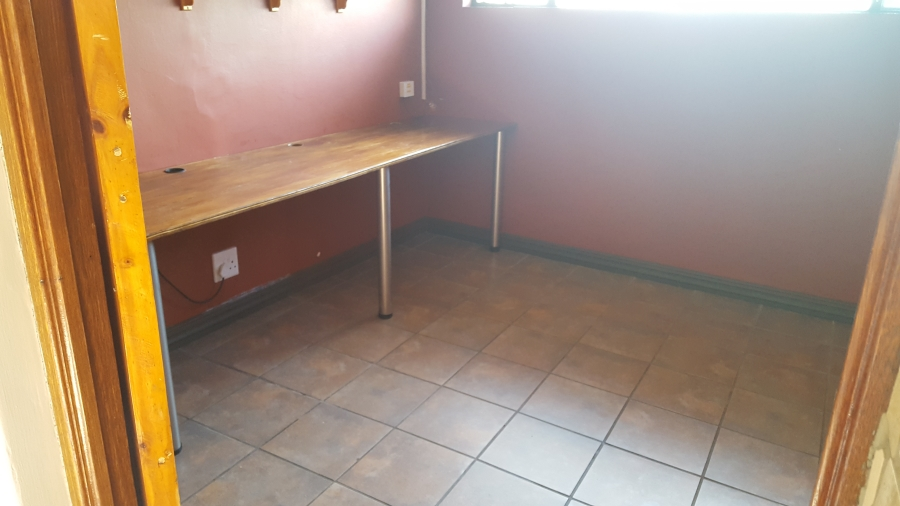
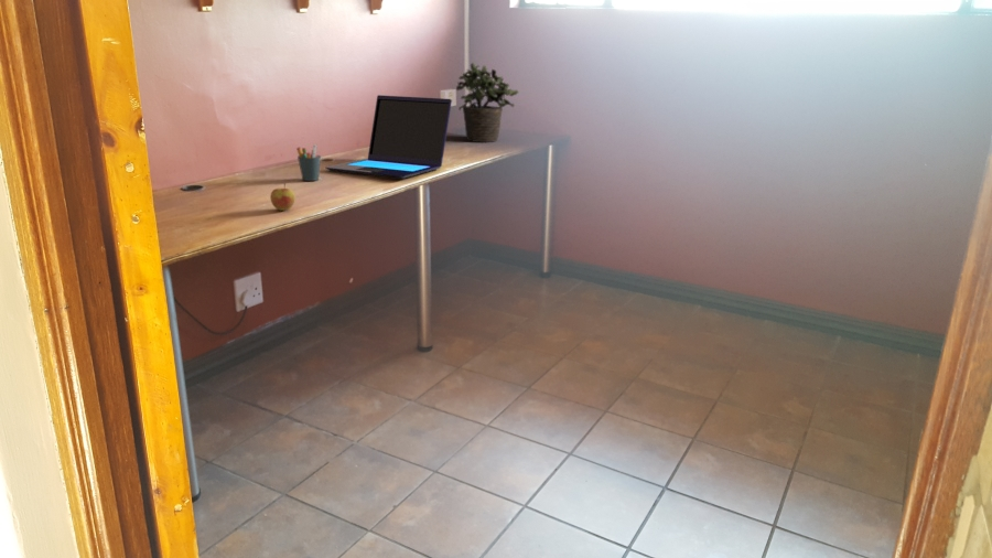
+ laptop [324,94,453,180]
+ pen holder [295,143,322,182]
+ potted plant [455,62,520,143]
+ apple [269,182,295,212]
